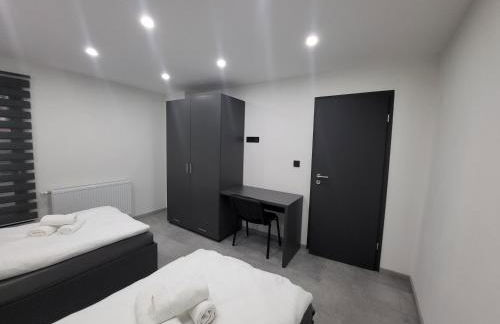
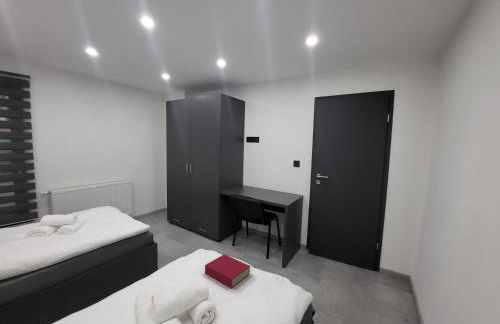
+ book [204,253,251,290]
